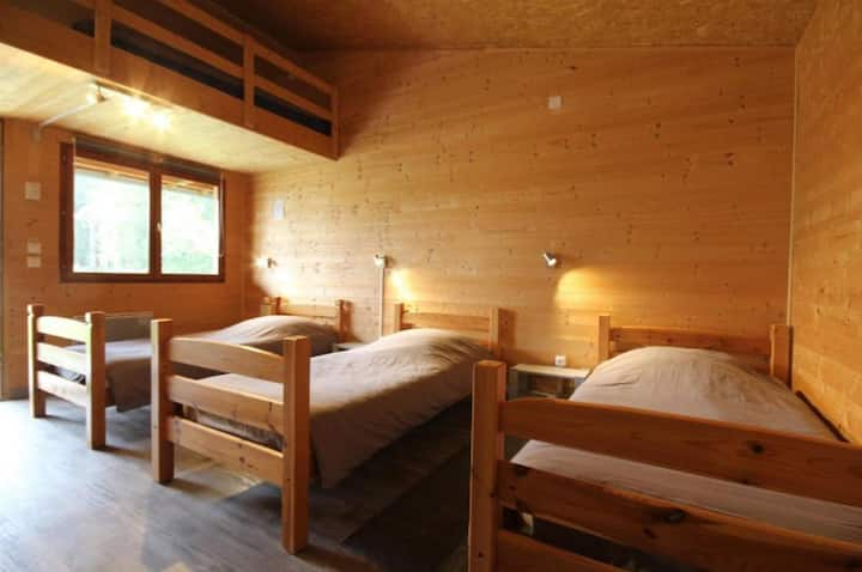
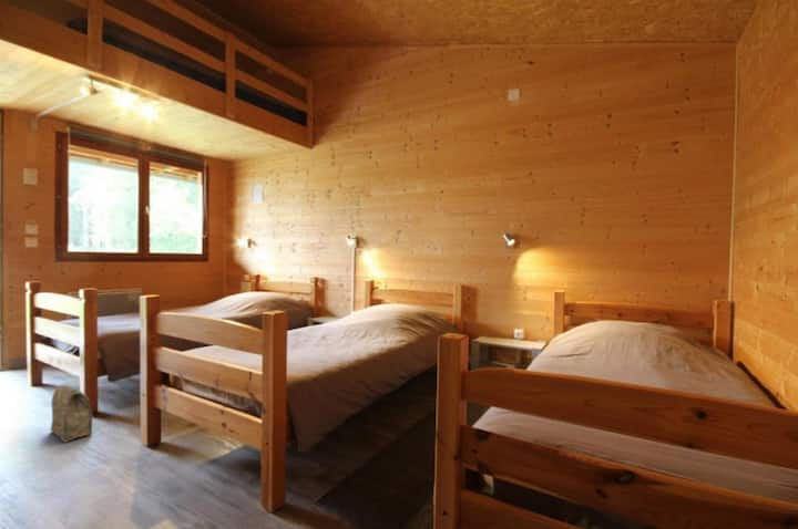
+ bag [50,384,95,444]
